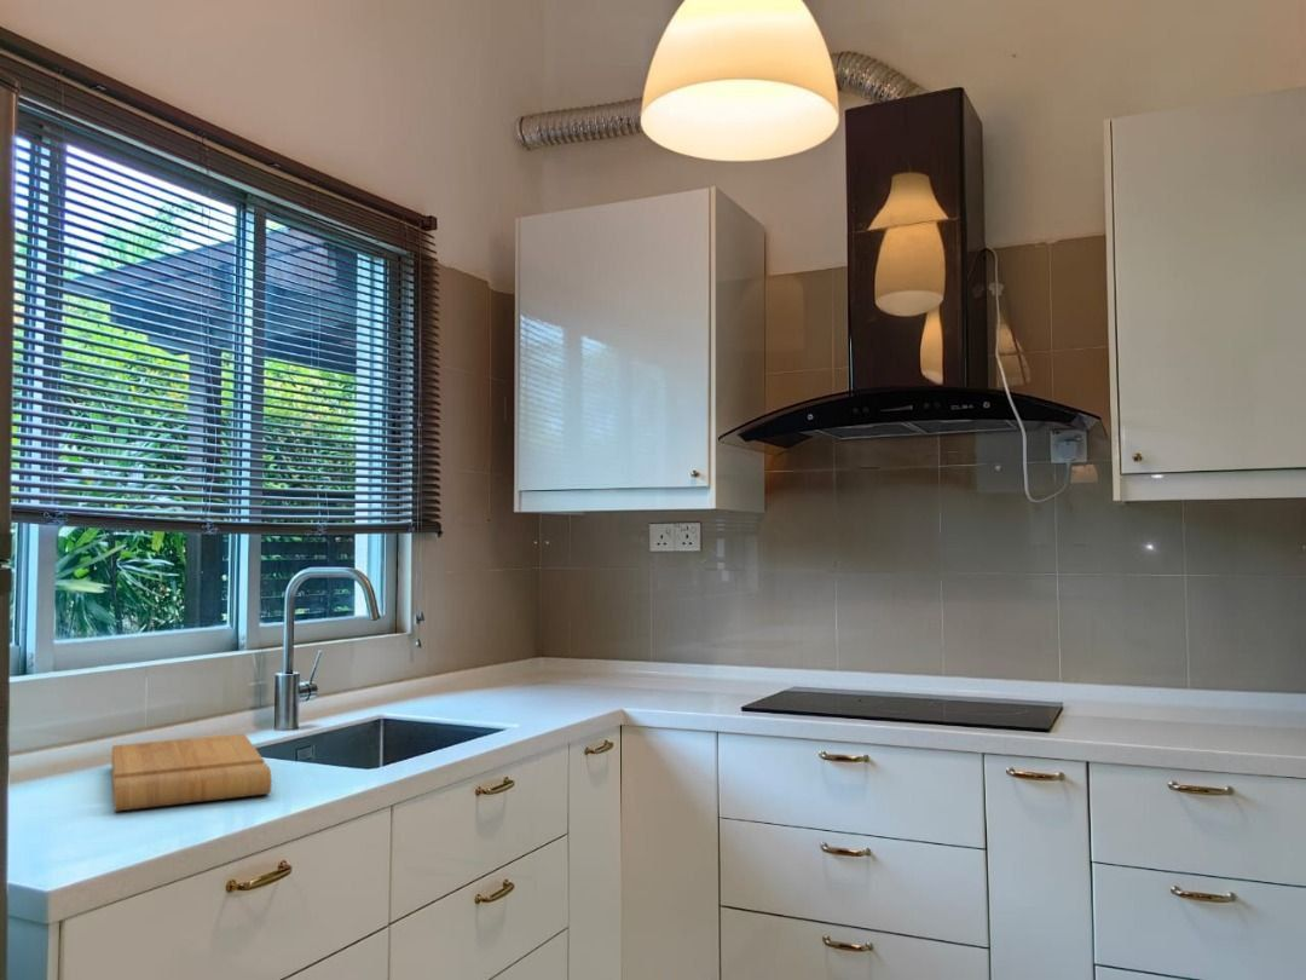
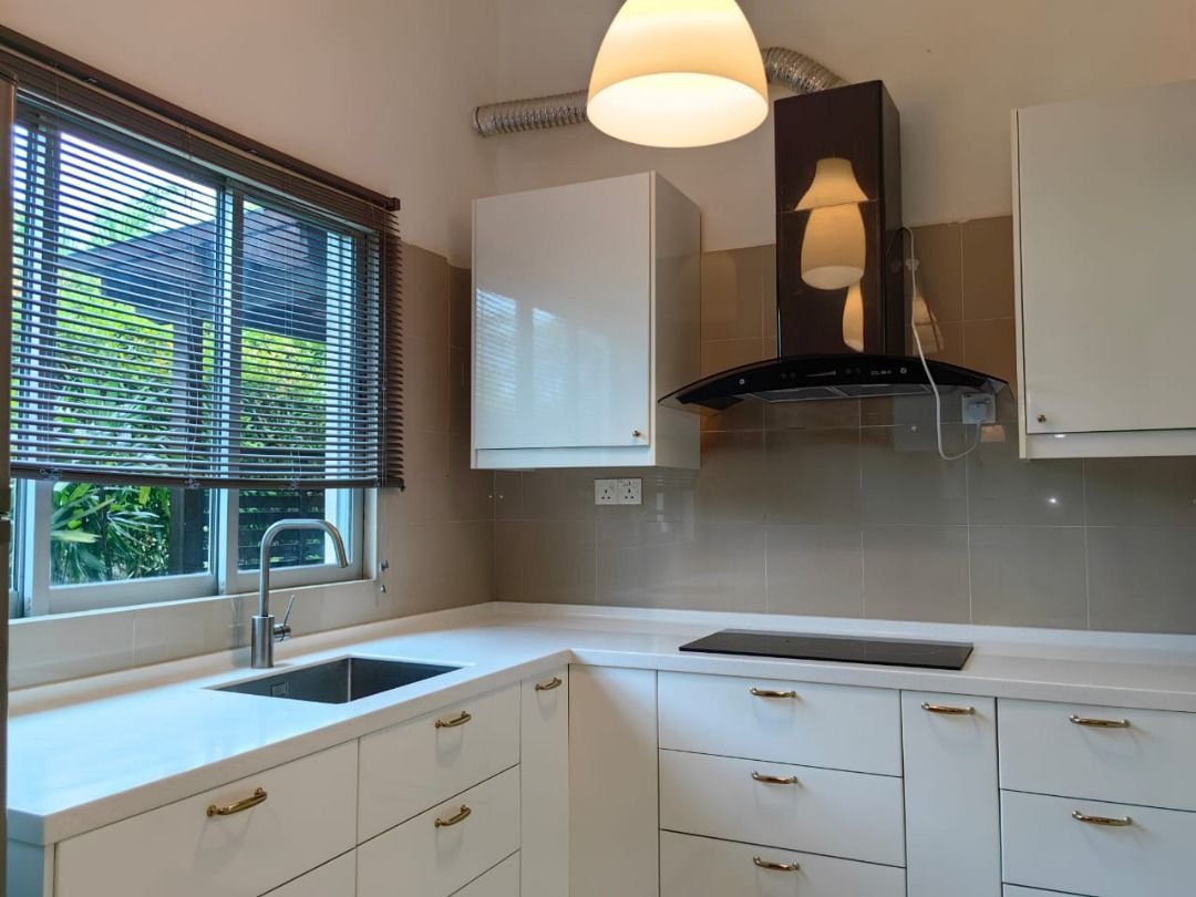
- cutting board [111,733,272,813]
